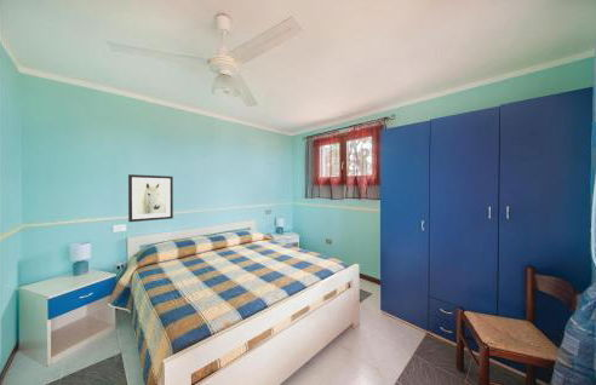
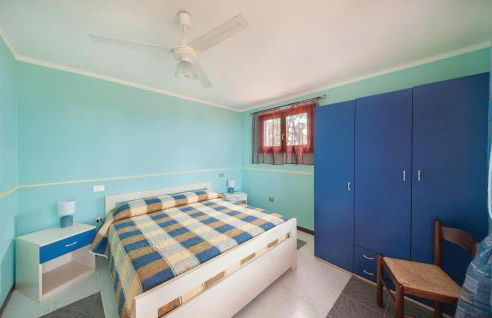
- wall art [127,173,174,223]
